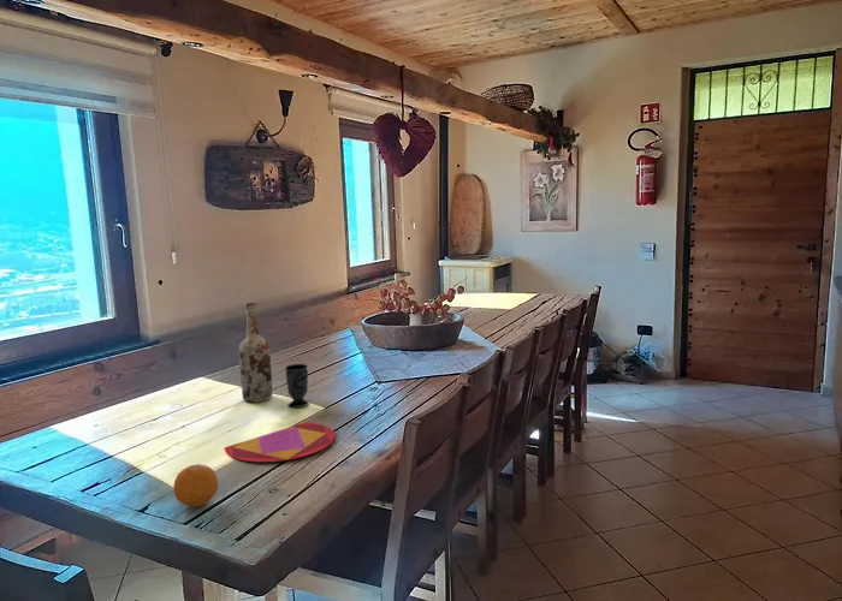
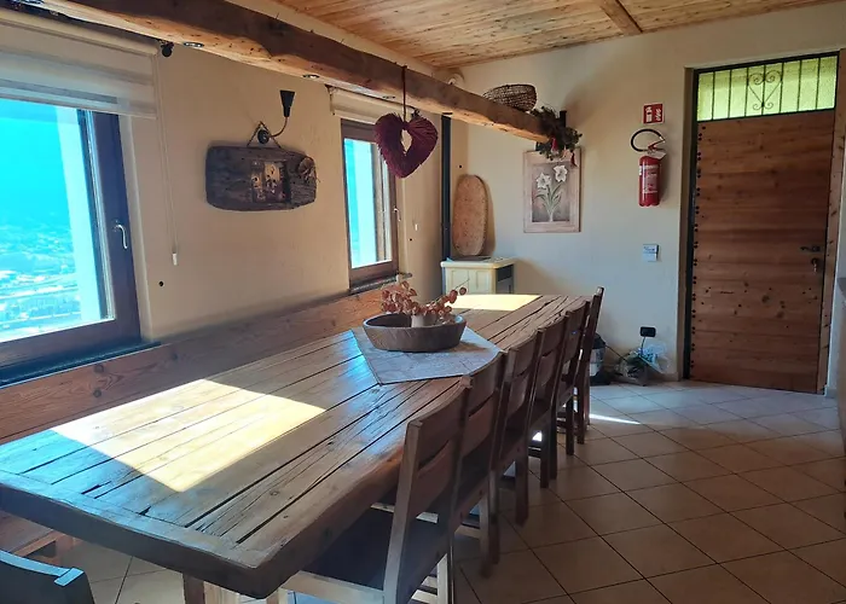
- cup [284,363,310,409]
- fruit [173,463,219,508]
- plate [224,421,336,463]
- wine bottle [237,302,273,403]
